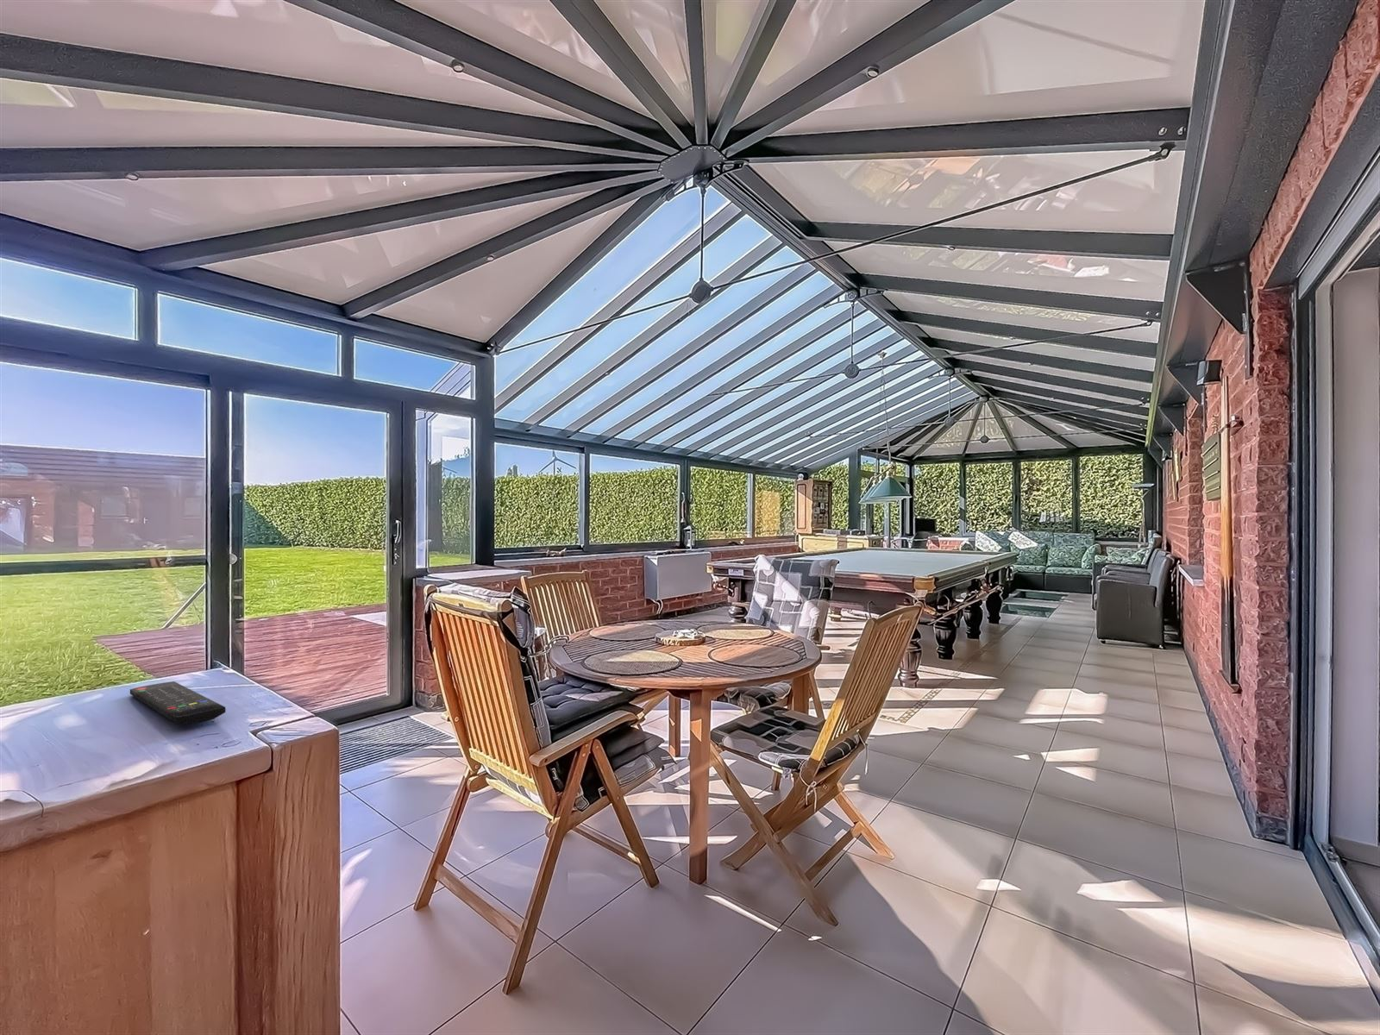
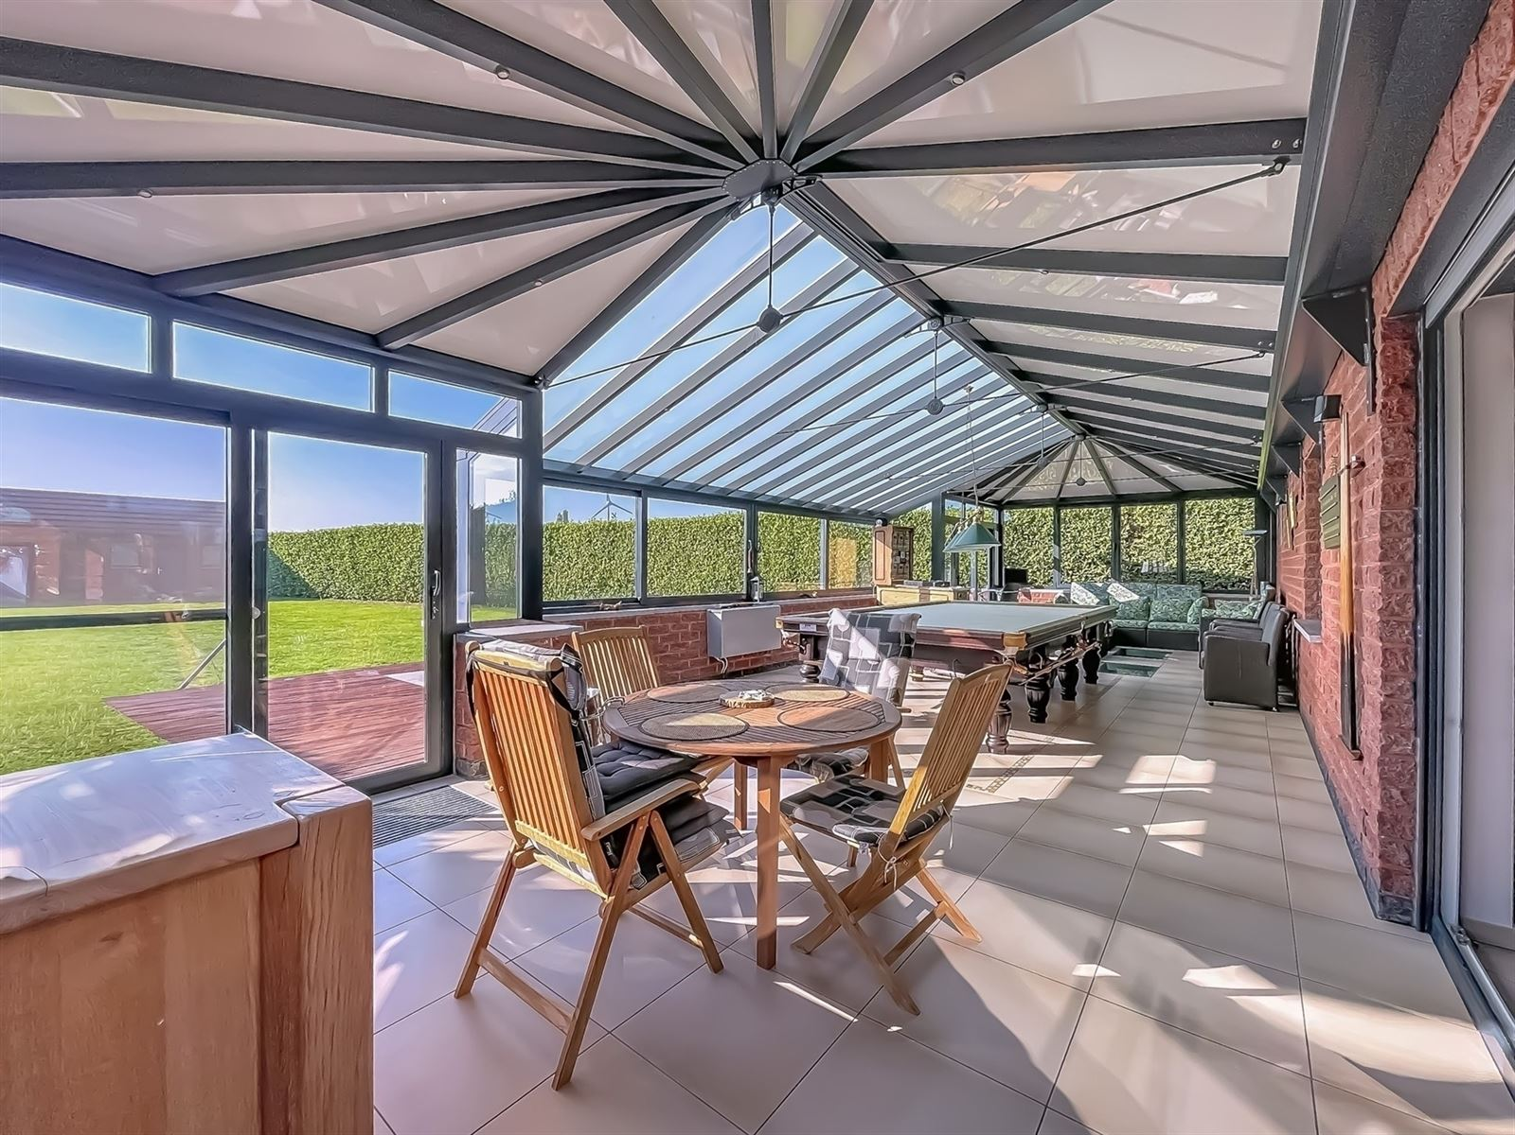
- remote control [129,681,226,725]
